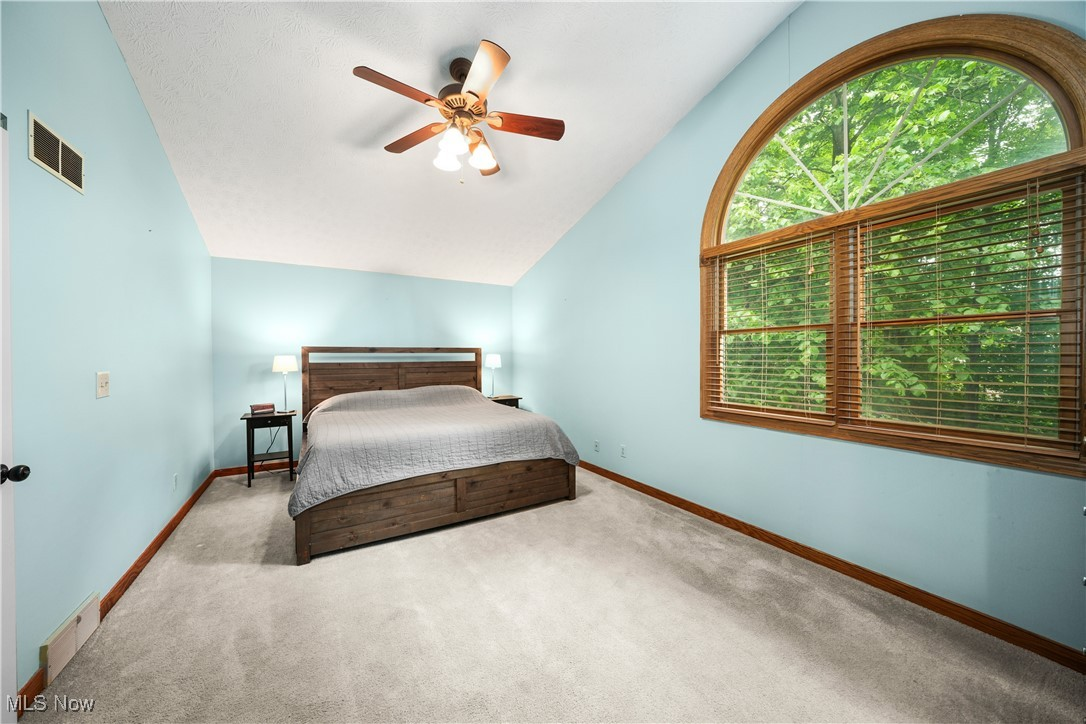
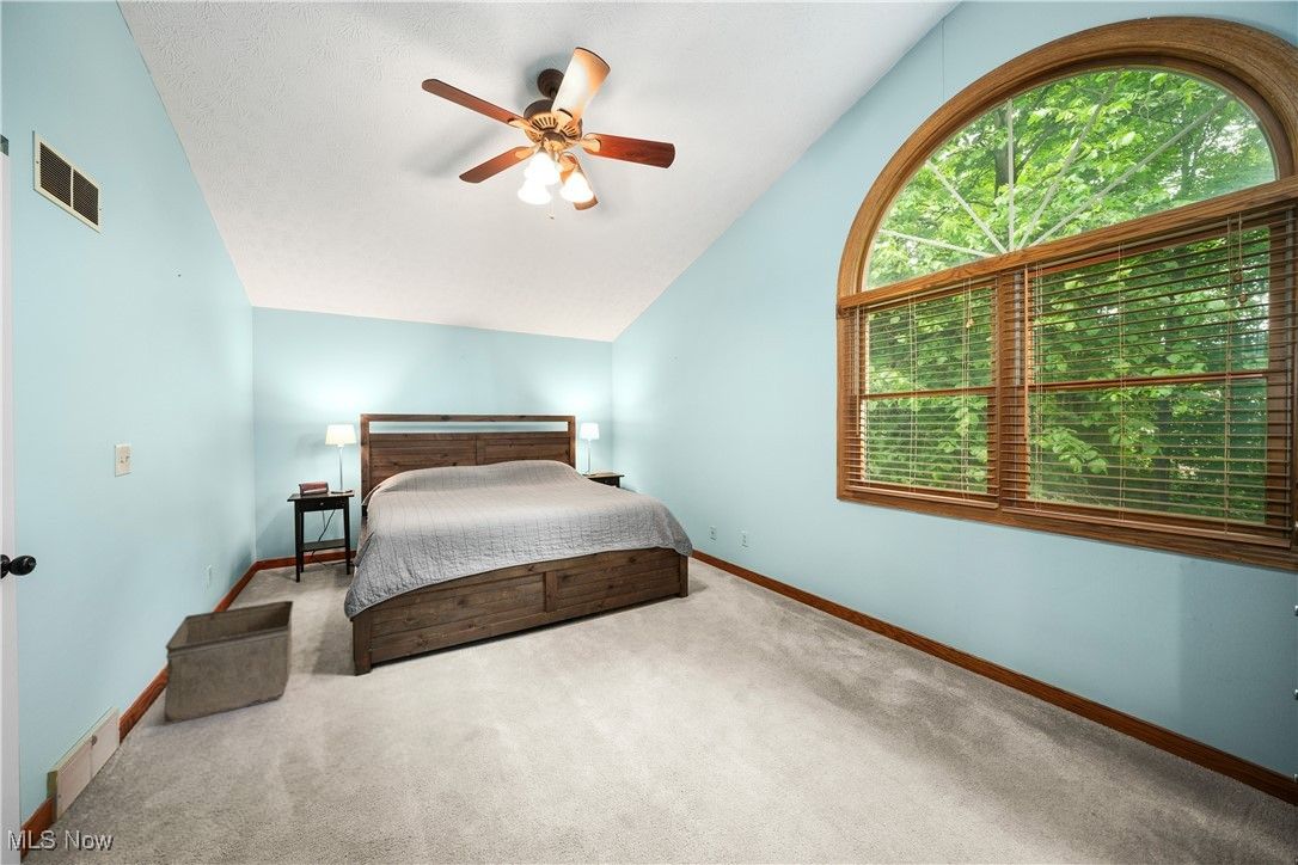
+ storage bin [163,600,295,726]
